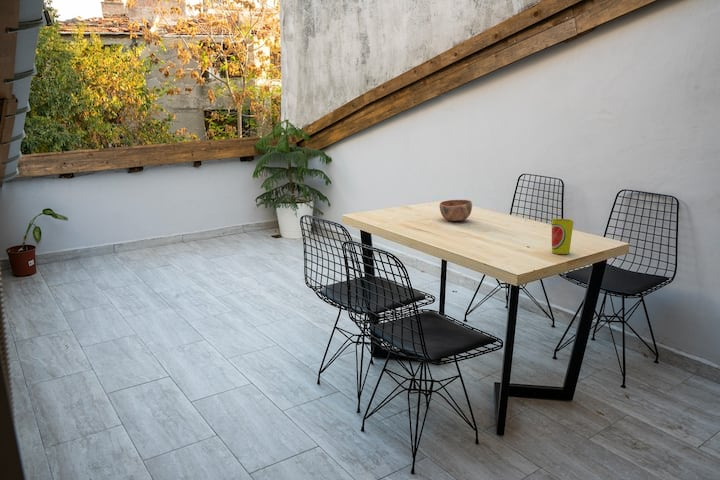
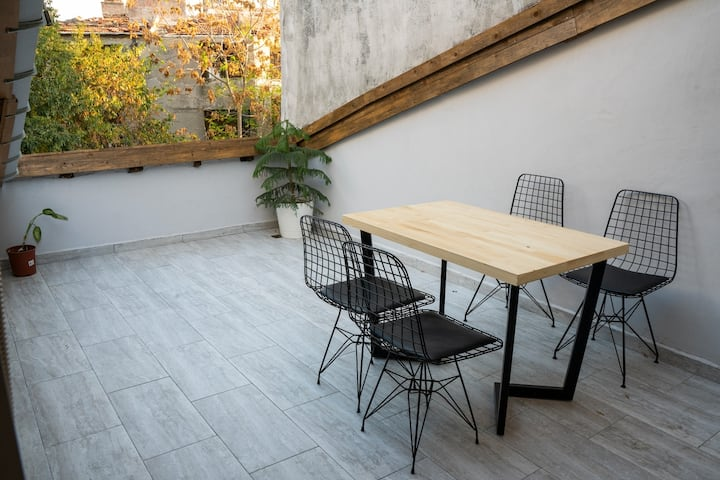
- cup [551,218,575,255]
- bowl [439,199,473,222]
